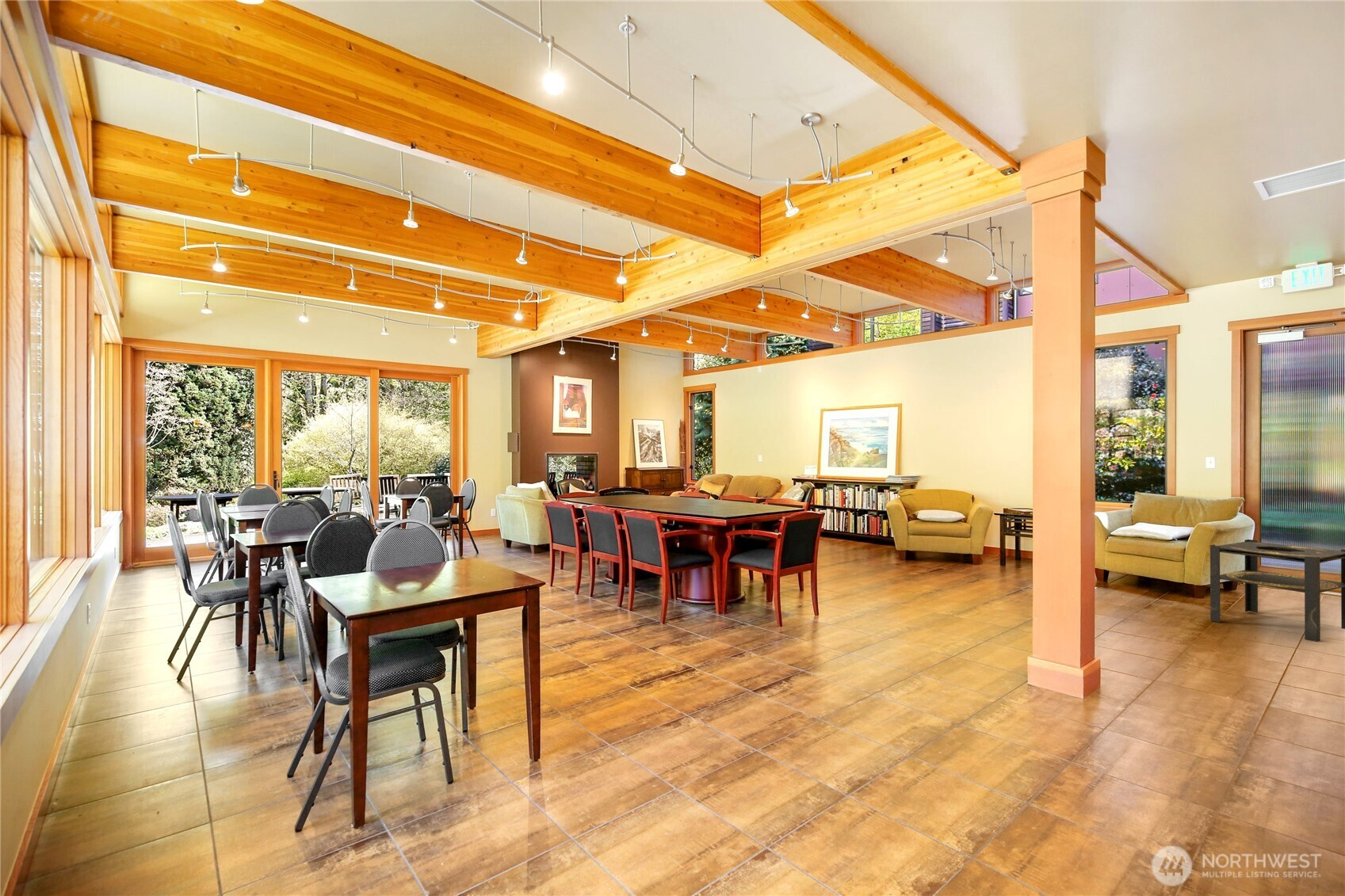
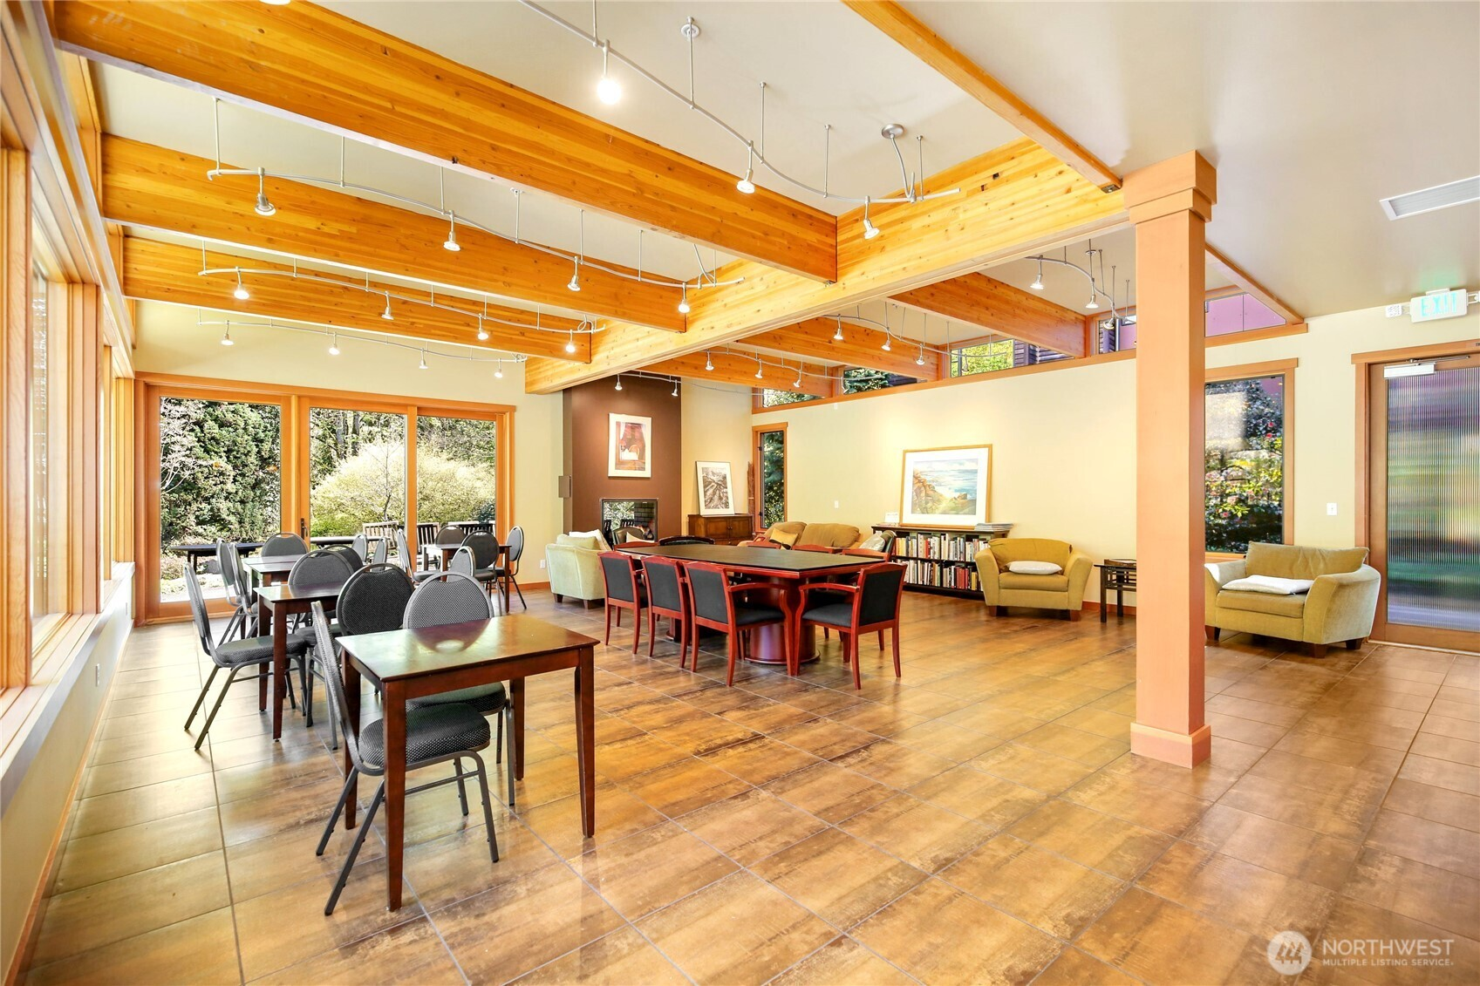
- side table [1209,539,1345,642]
